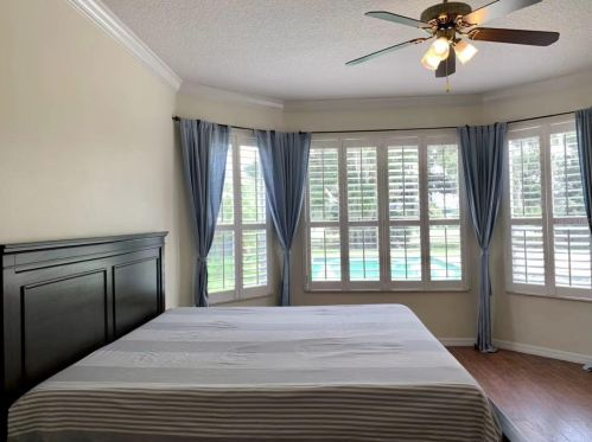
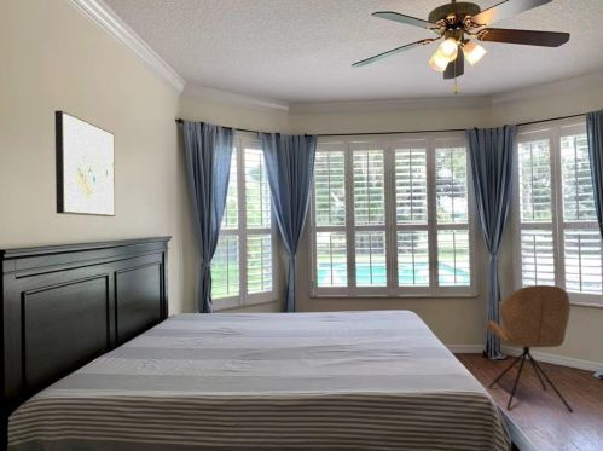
+ chair [486,284,574,414]
+ wall art [53,109,116,218]
